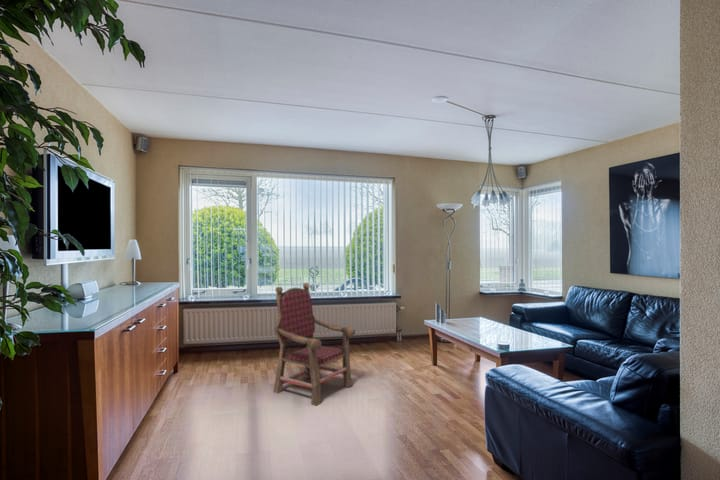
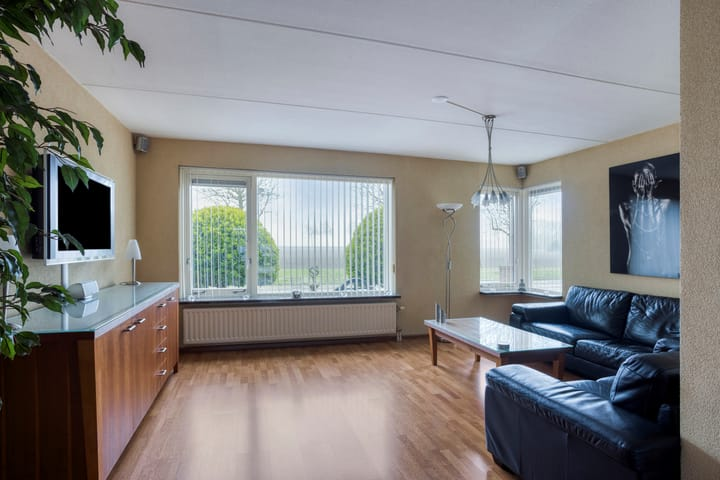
- armchair [272,282,356,407]
